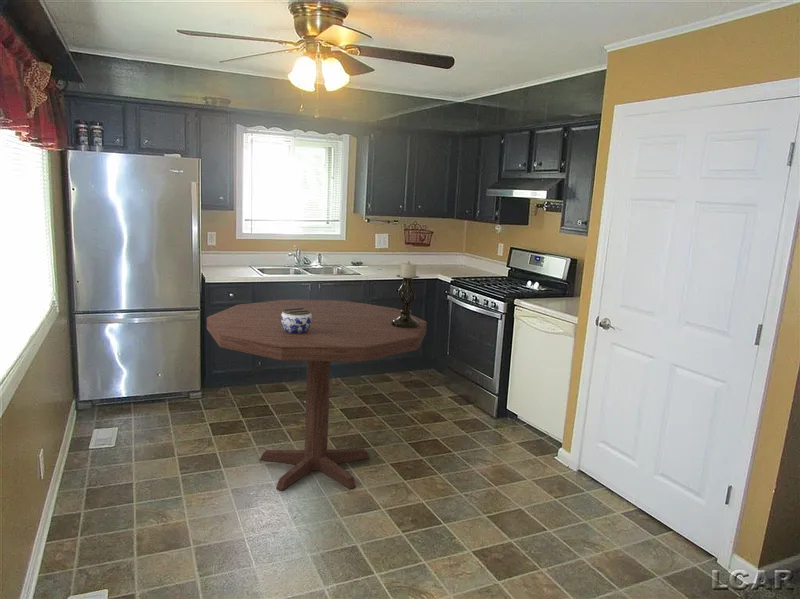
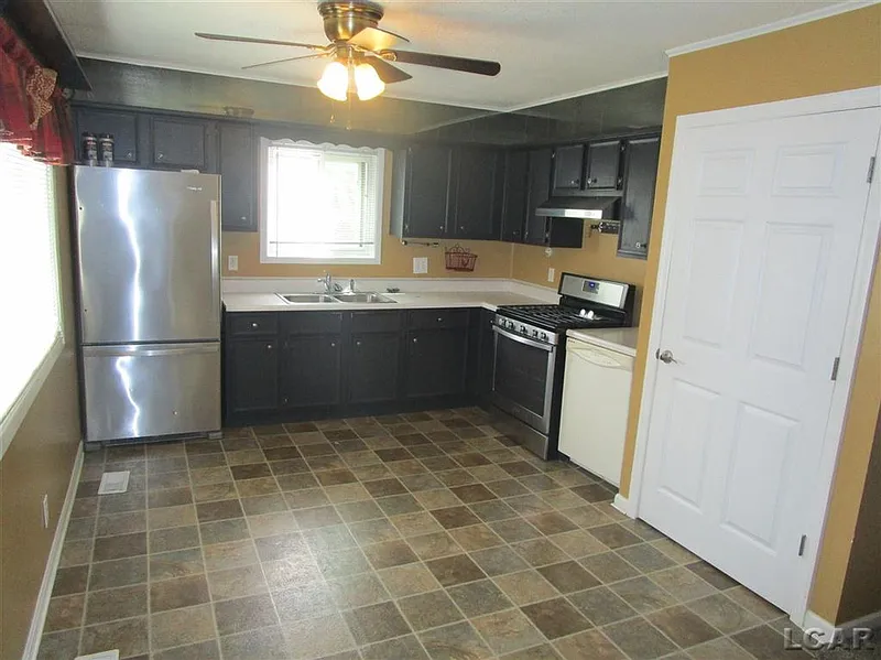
- candle holder [391,260,421,328]
- dining table [206,298,428,492]
- jar [281,308,312,334]
